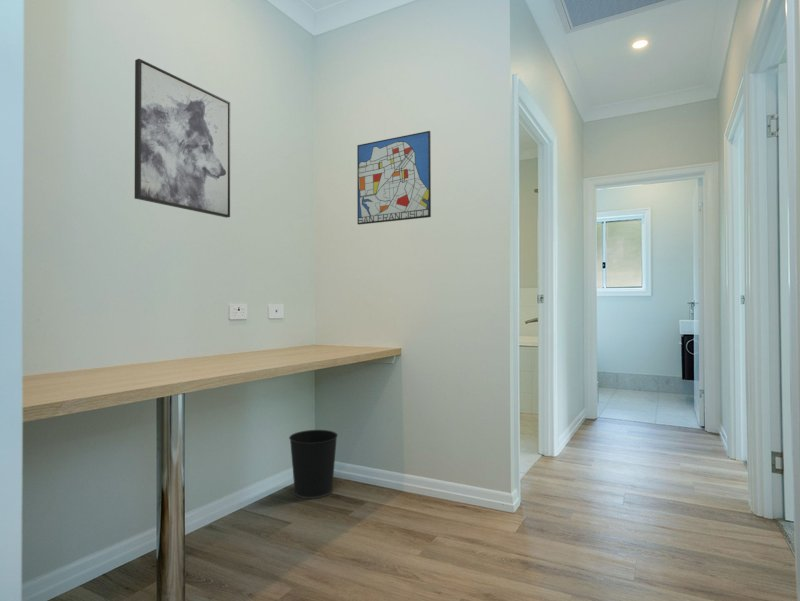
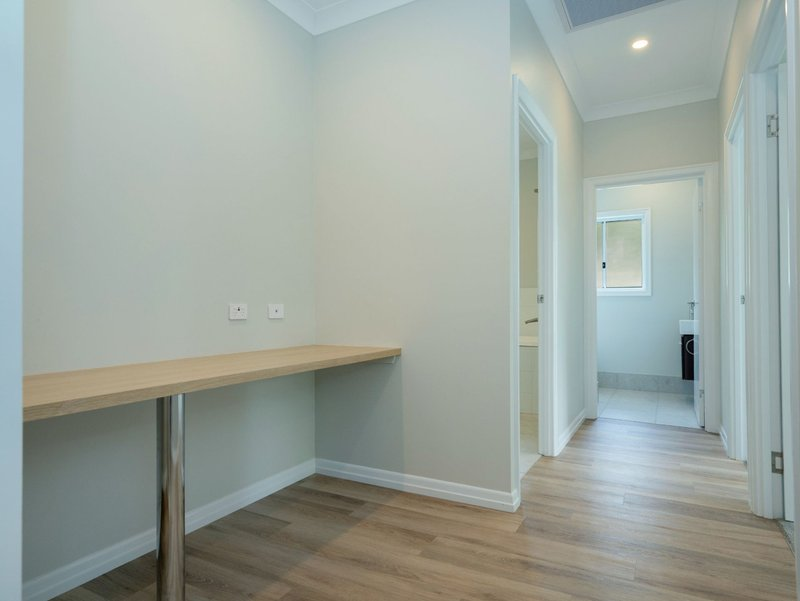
- wall art [134,58,231,219]
- wall art [356,130,432,226]
- wastebasket [288,429,339,500]
